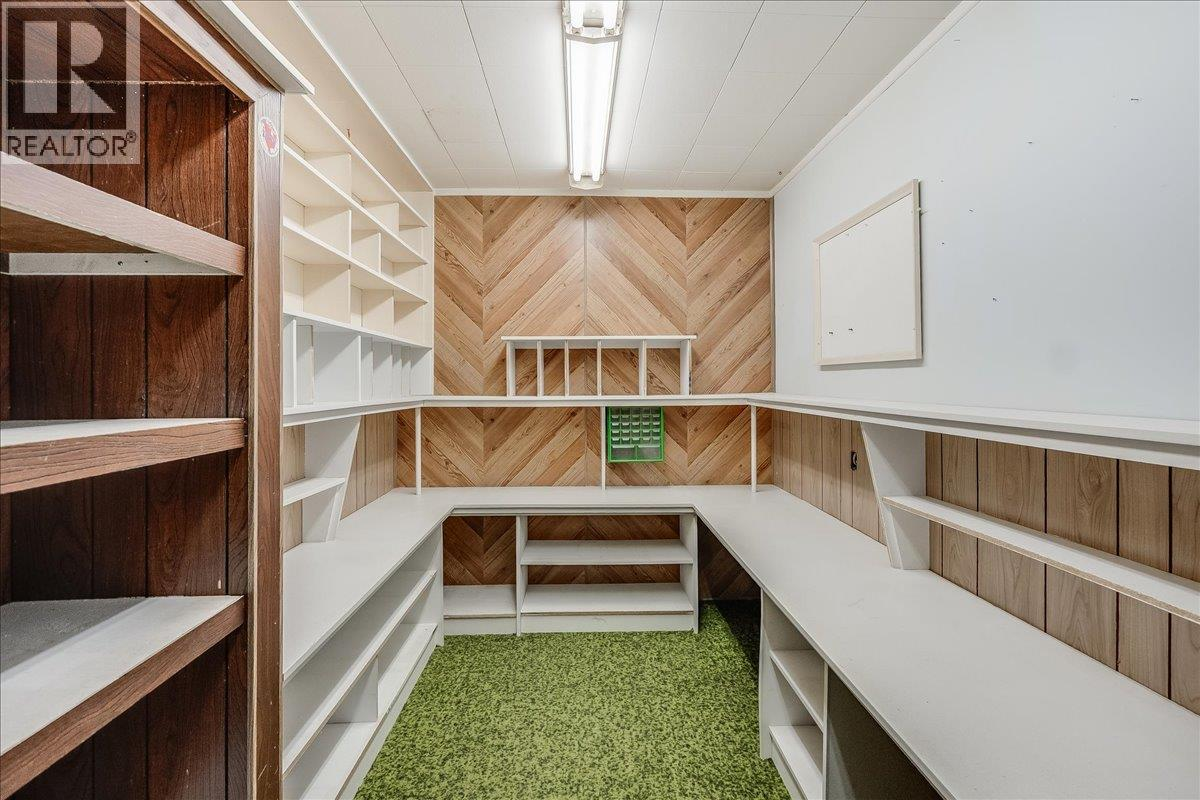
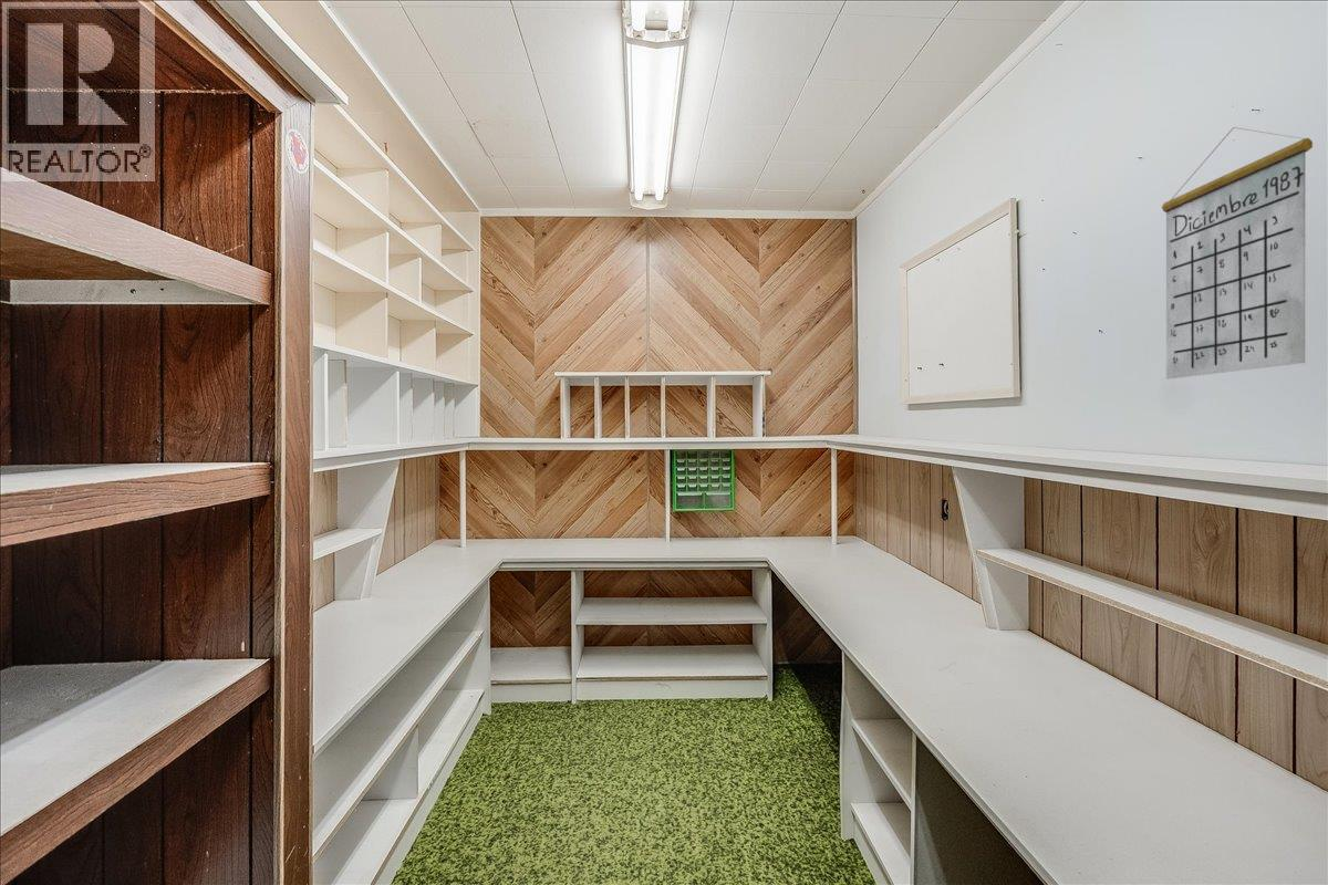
+ calendar [1161,126,1314,381]
